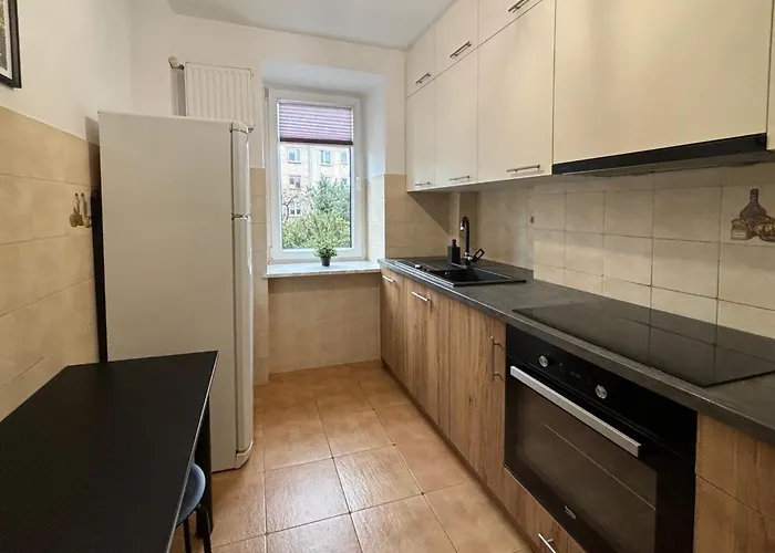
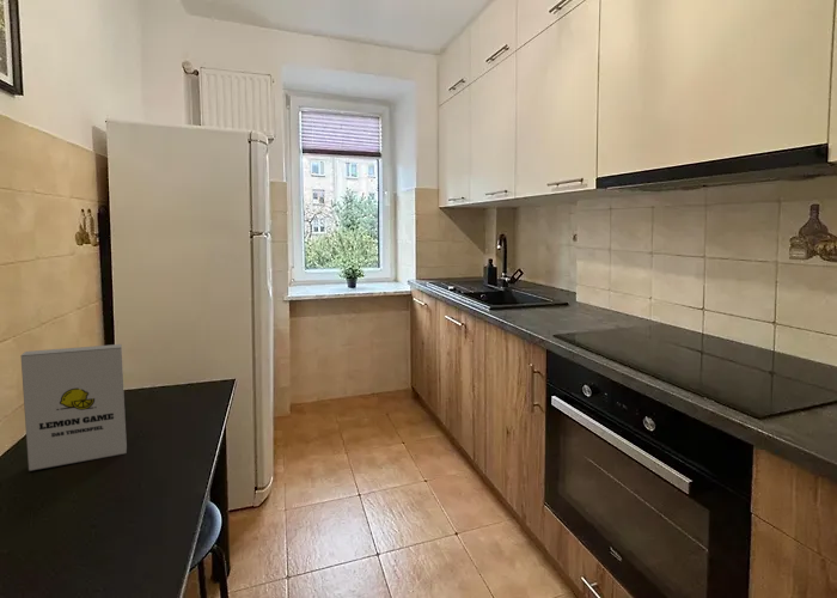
+ board game [20,343,128,472]
